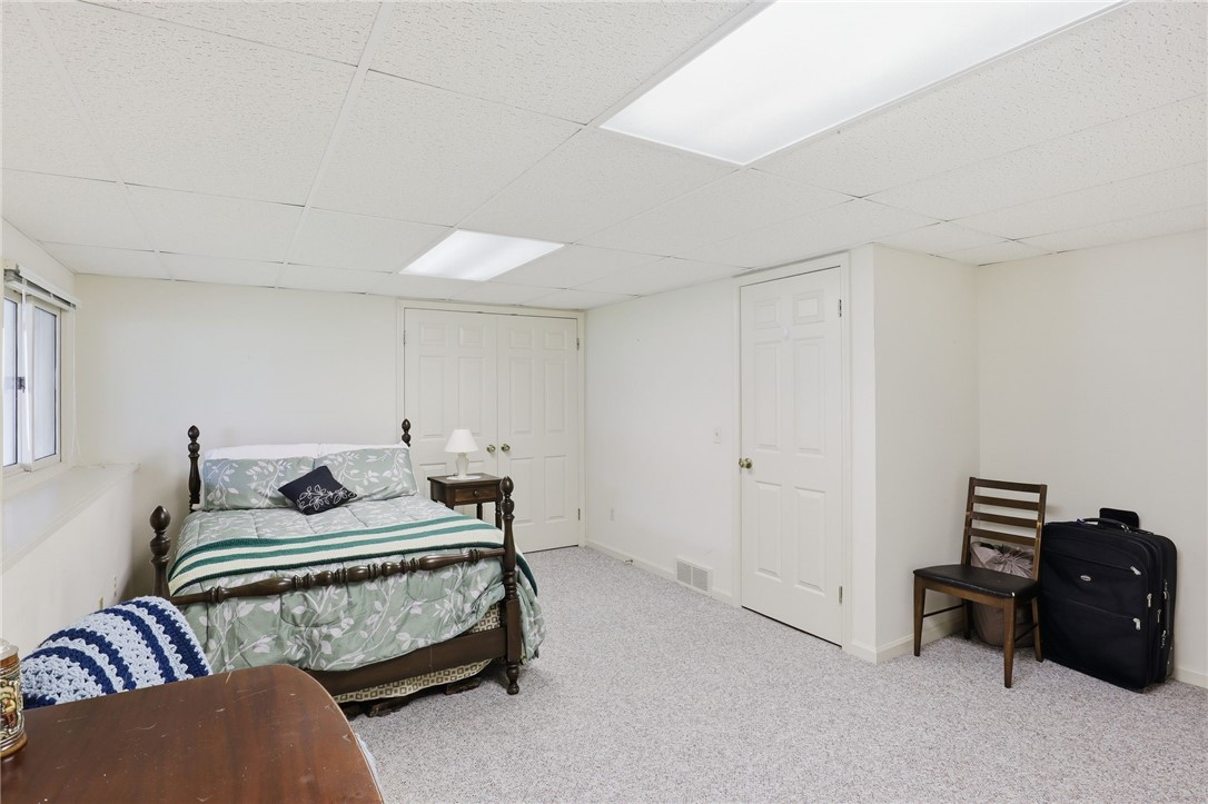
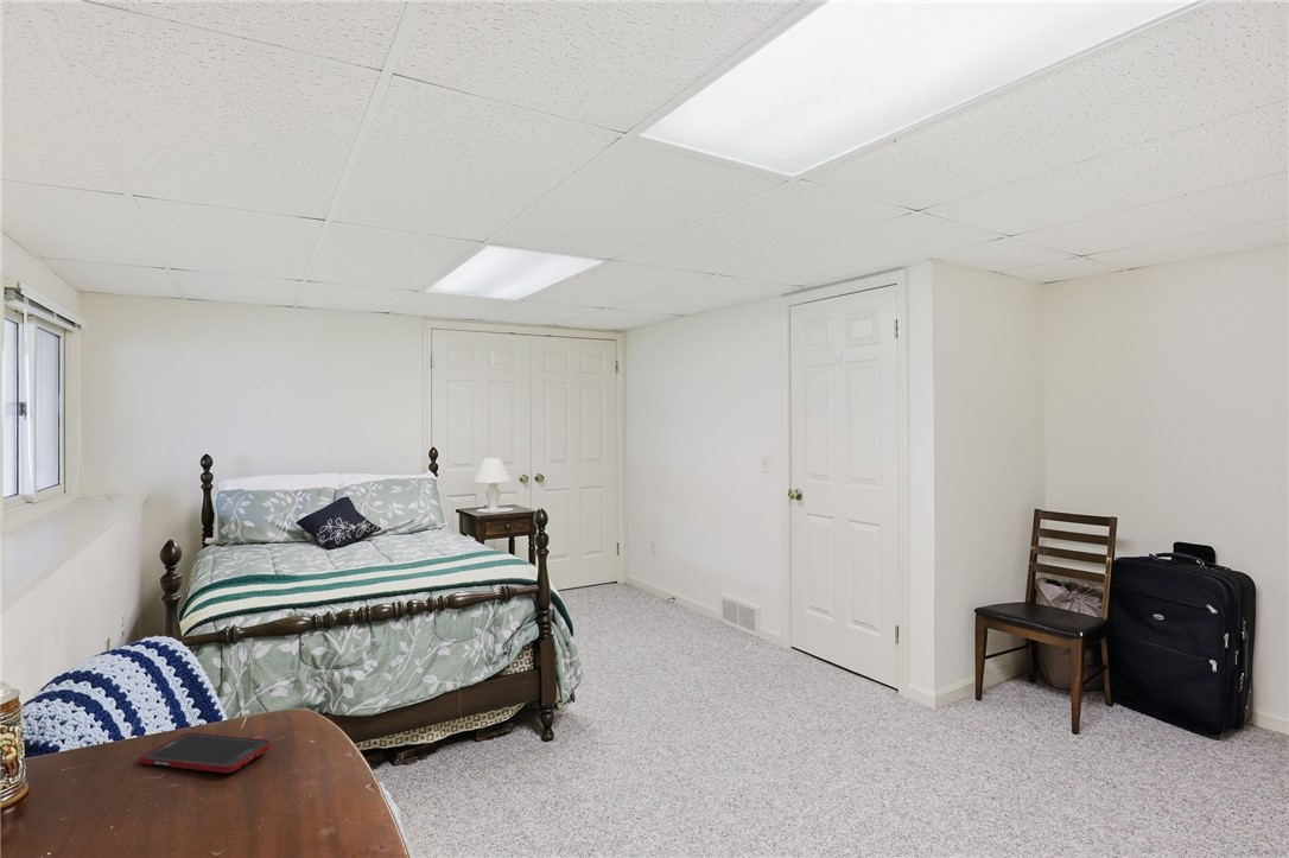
+ cell phone [139,732,273,774]
